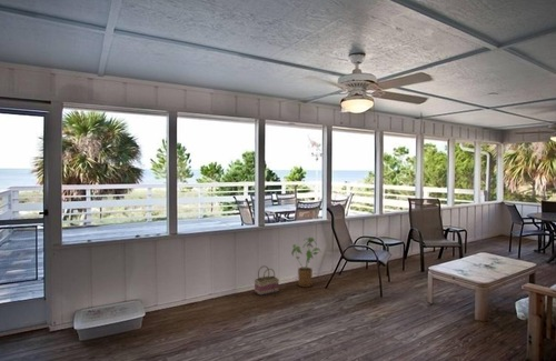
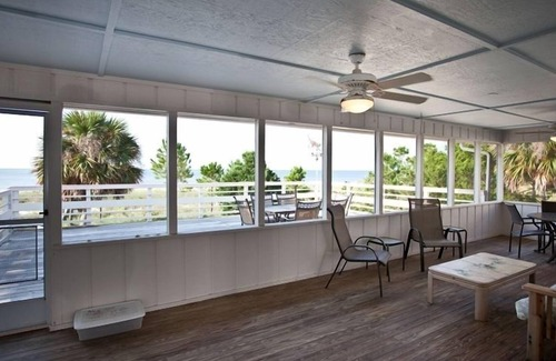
- basket [254,264,280,297]
- house plant [290,237,322,288]
